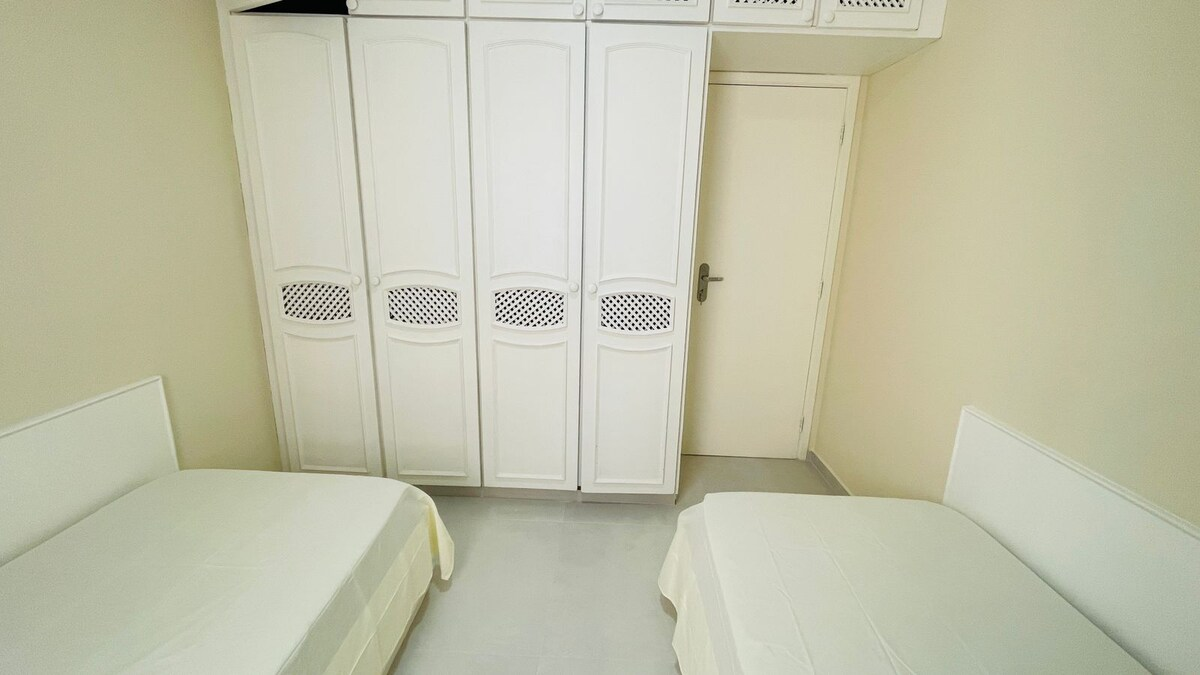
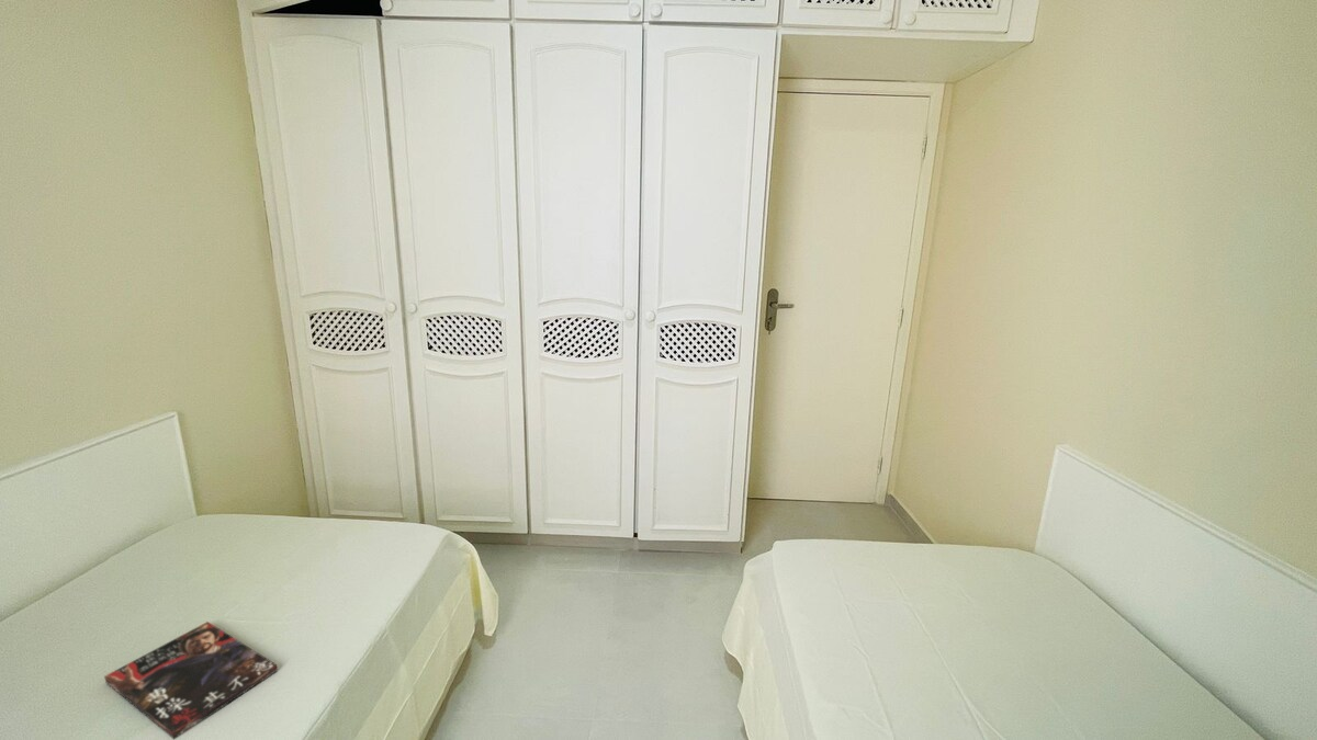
+ book [103,621,279,740]
